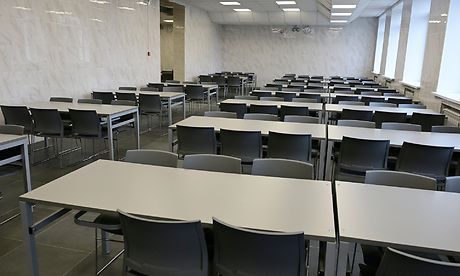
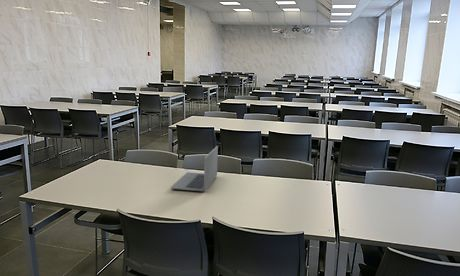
+ laptop [170,145,219,192]
